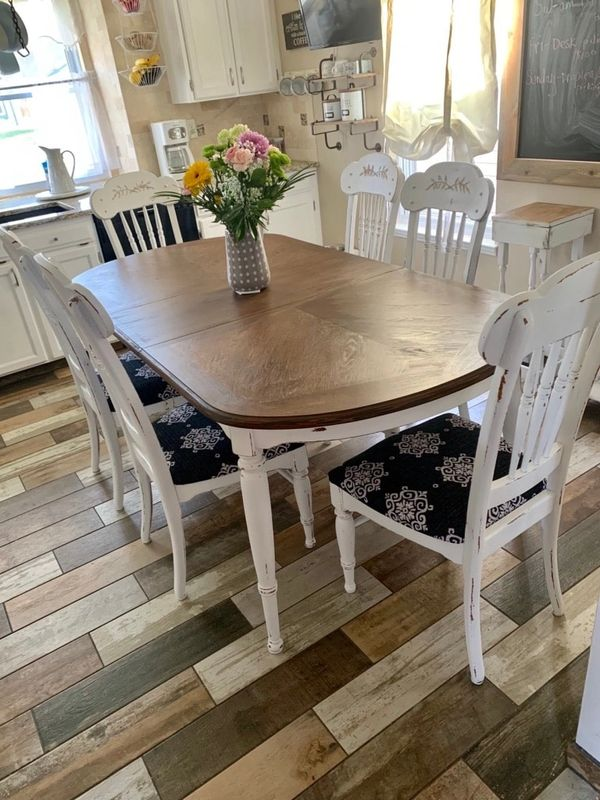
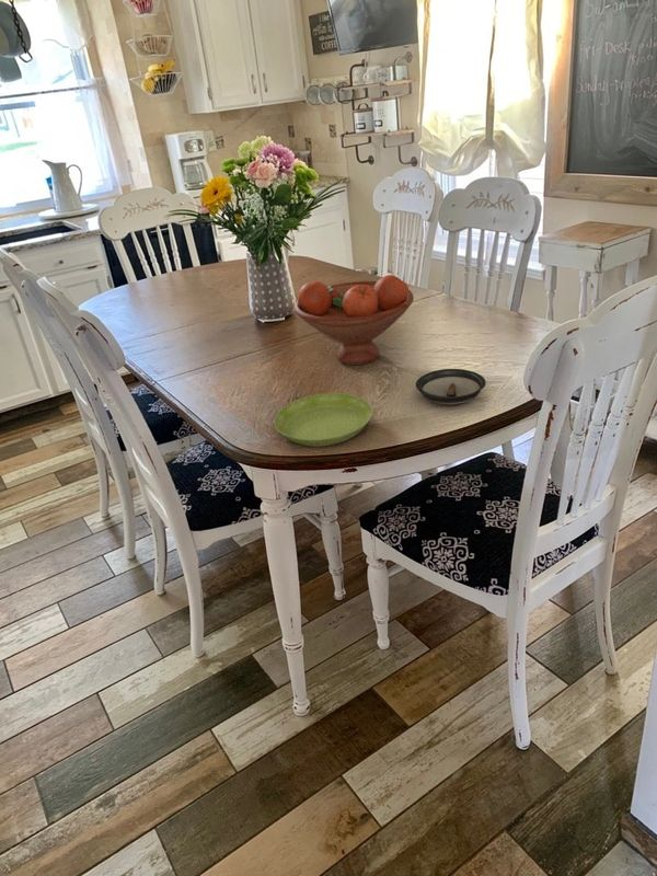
+ fruit bowl [293,274,415,366]
+ saucer [415,368,487,406]
+ saucer [273,392,373,448]
